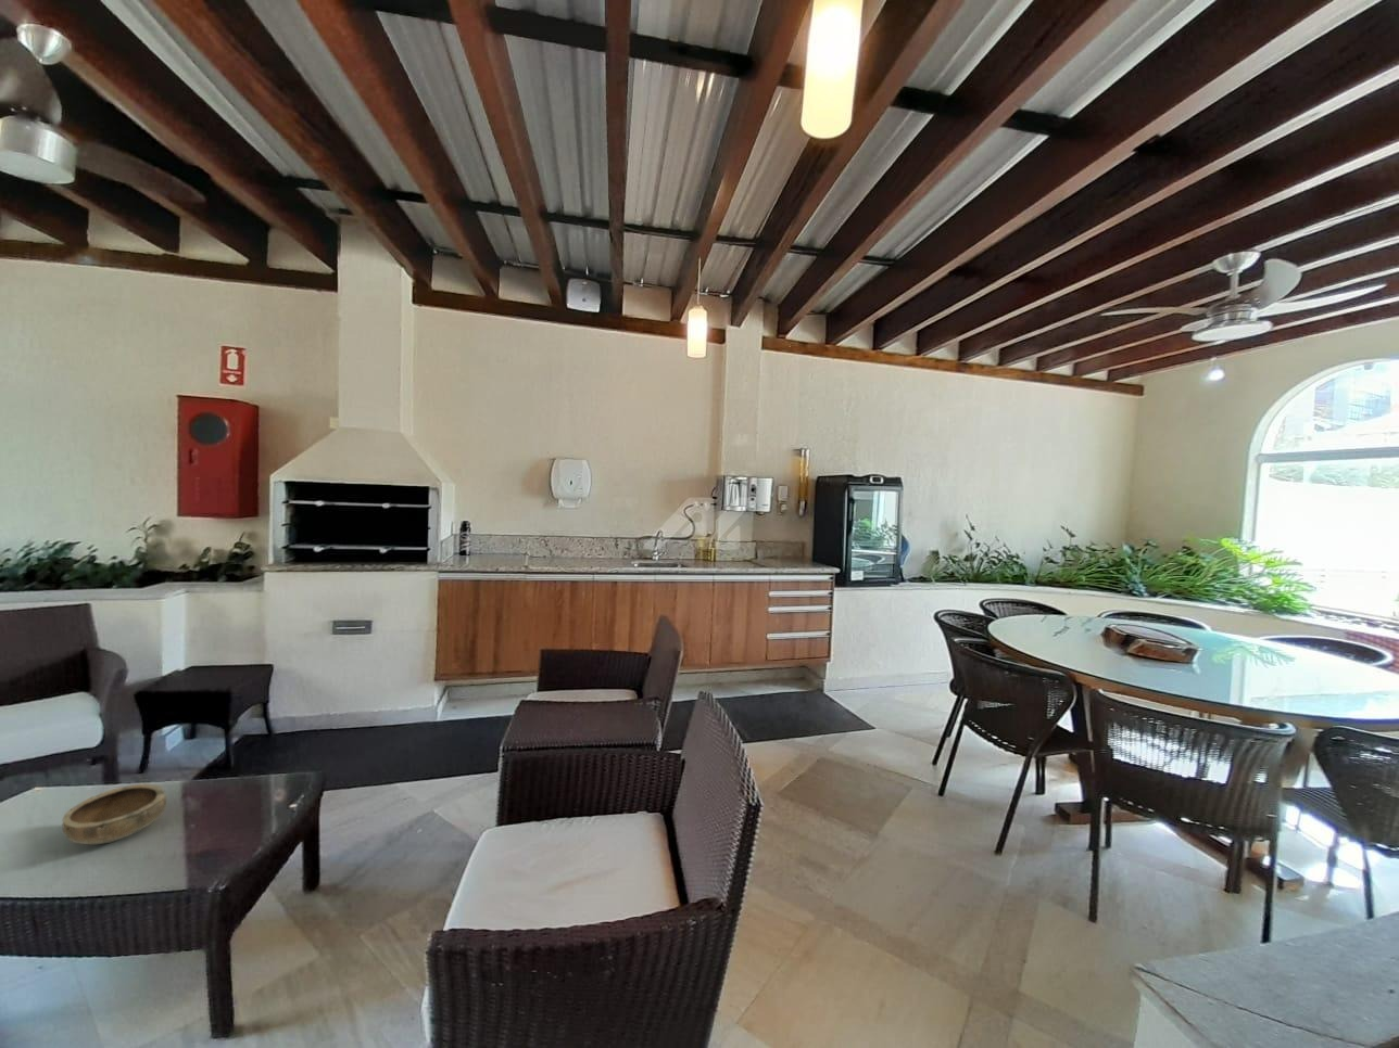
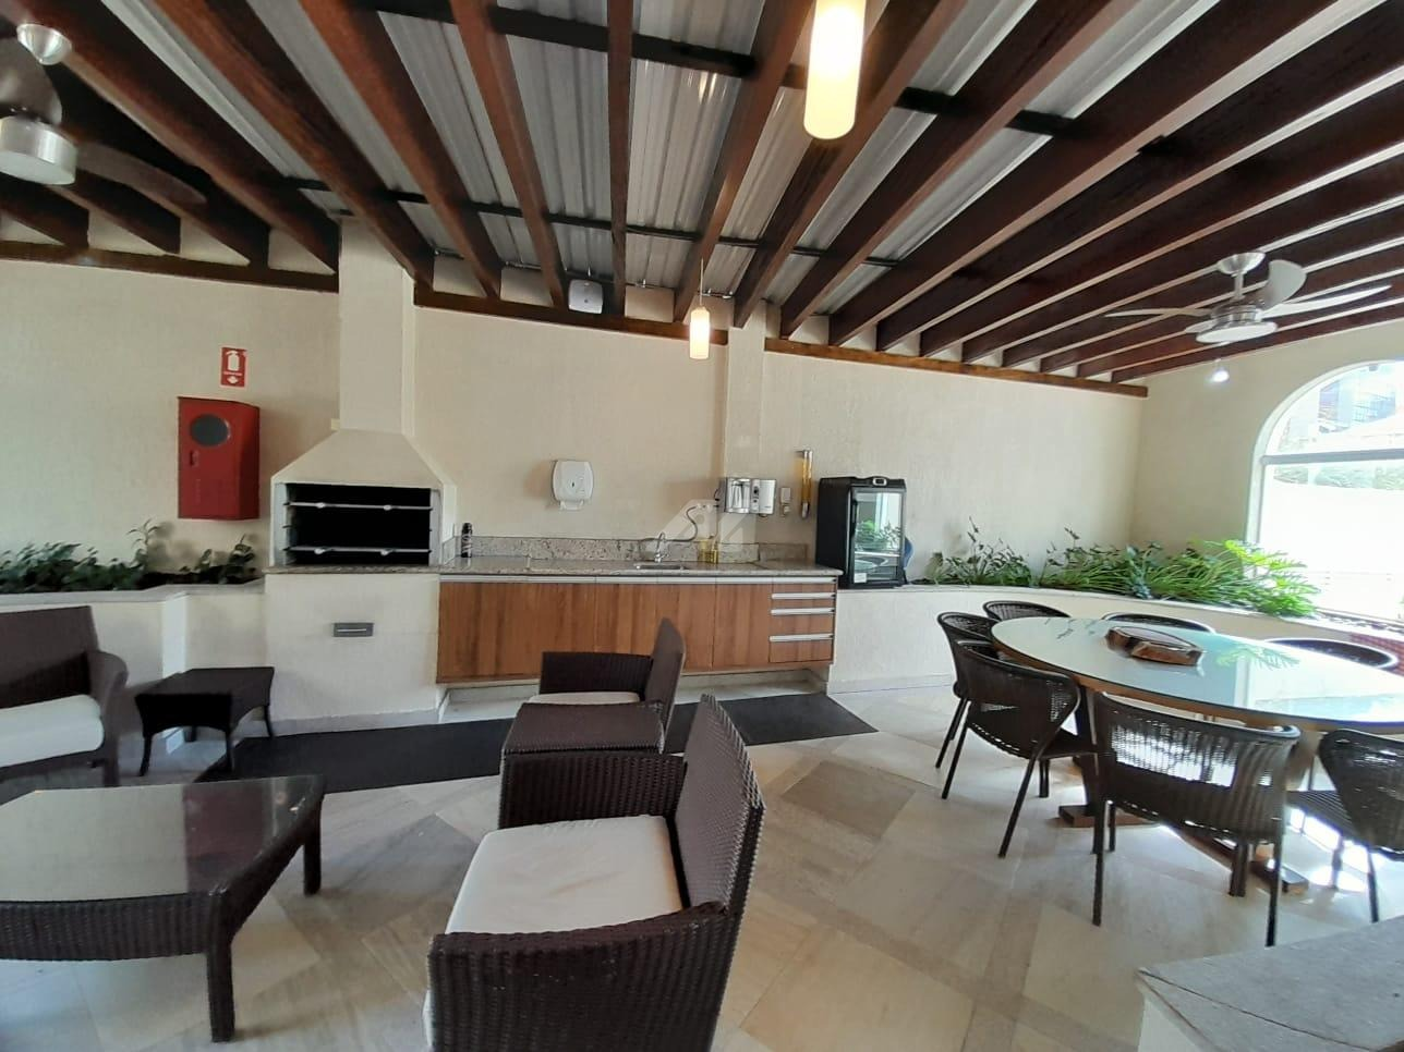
- bowl [62,784,167,845]
